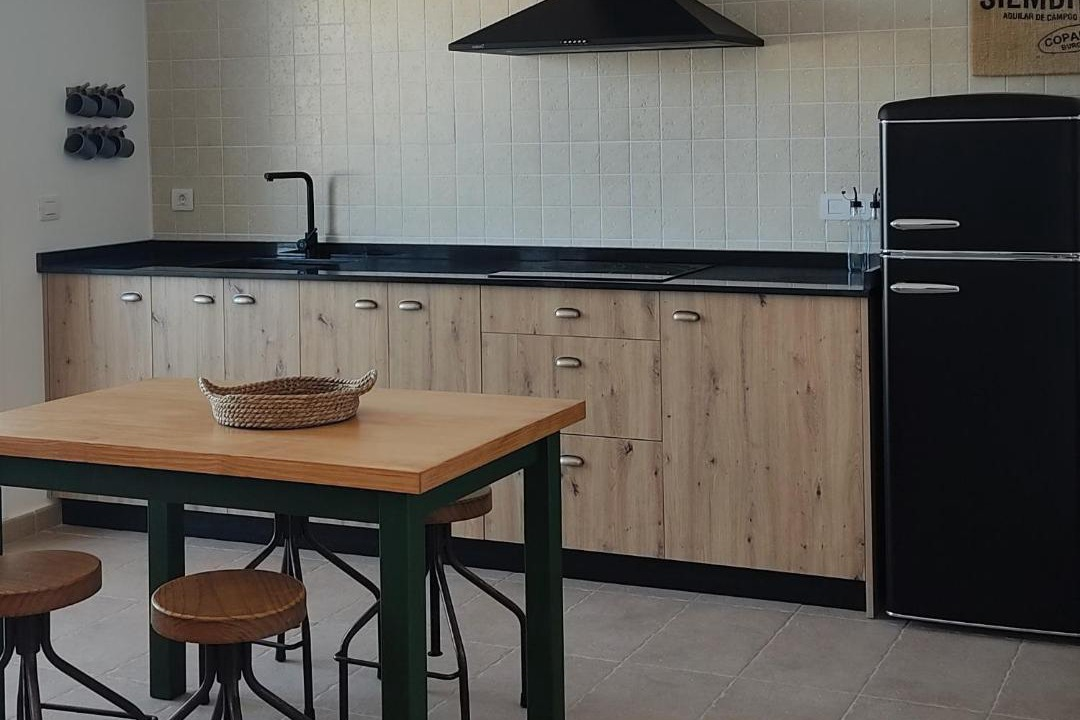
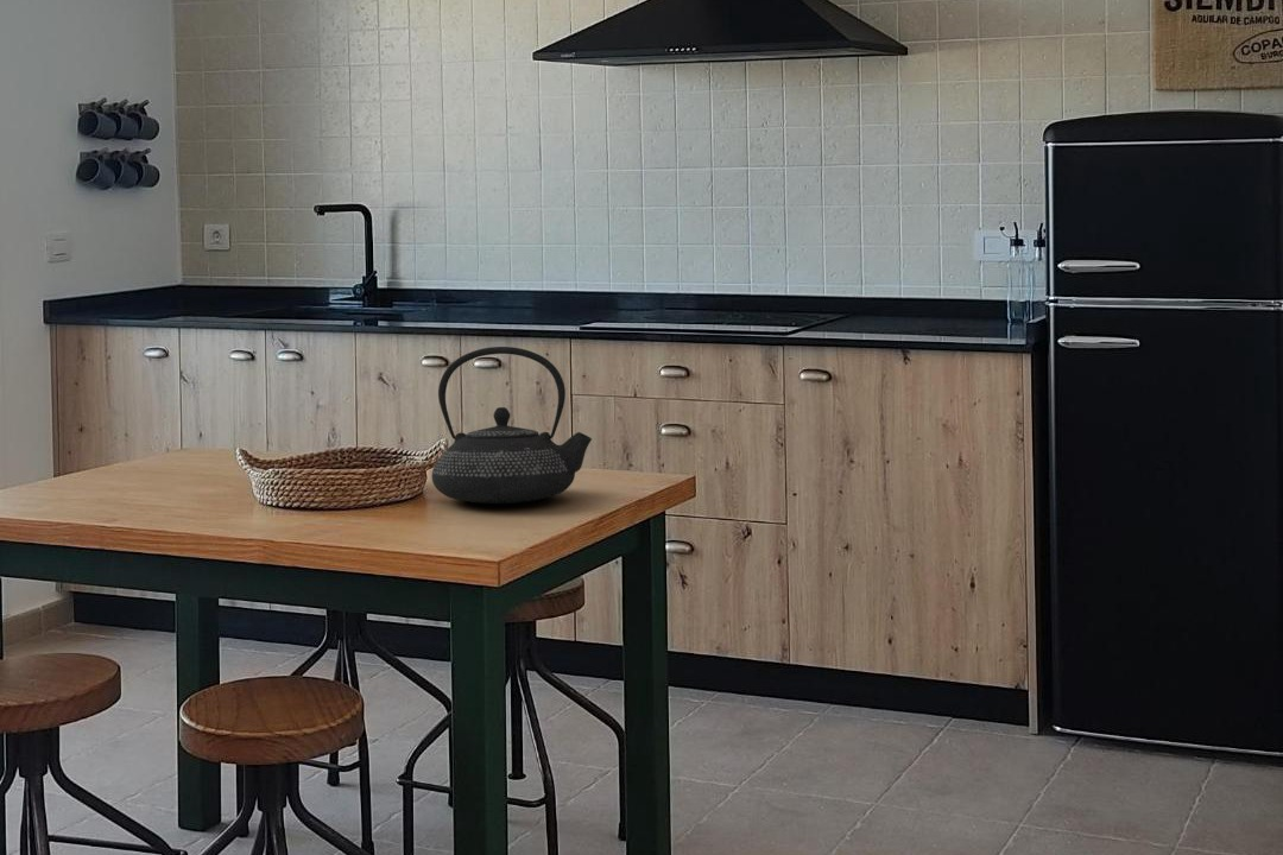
+ teapot [431,346,593,505]
